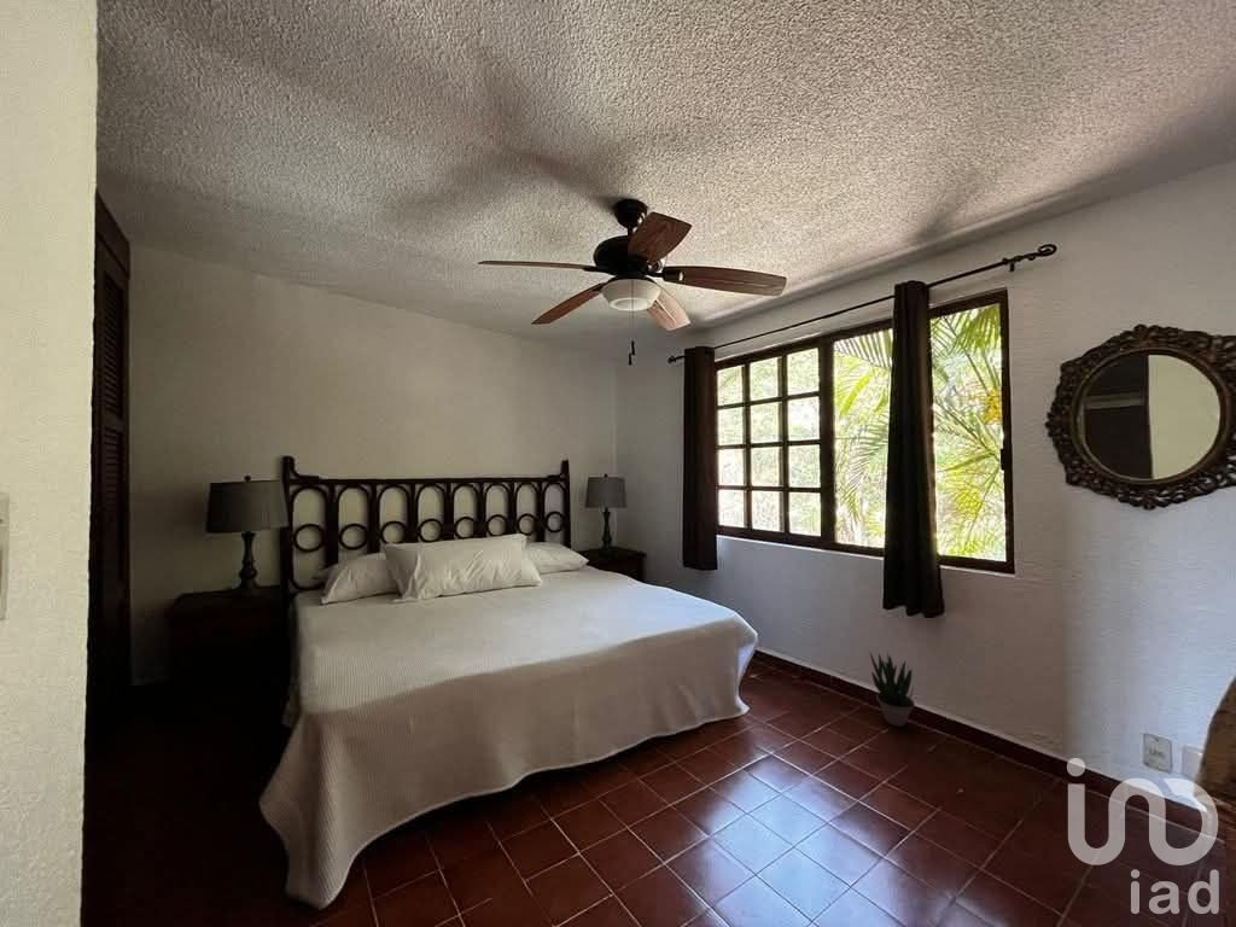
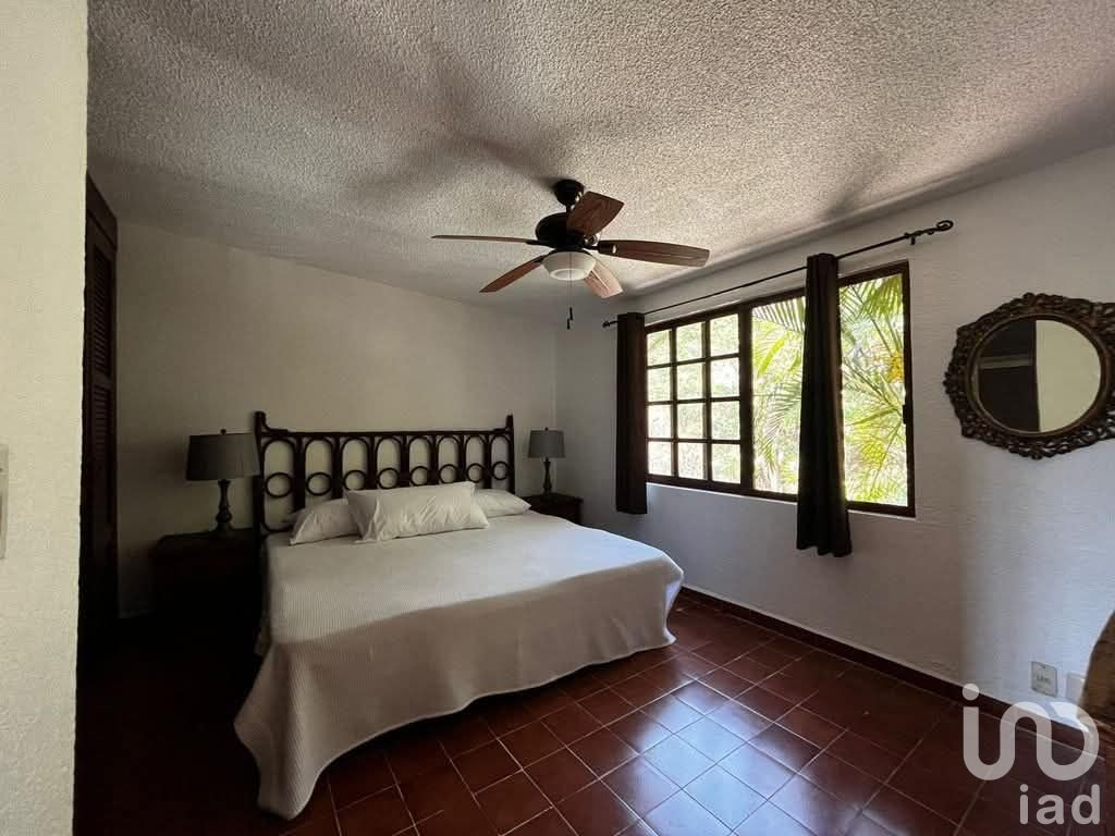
- potted plant [869,649,916,728]
